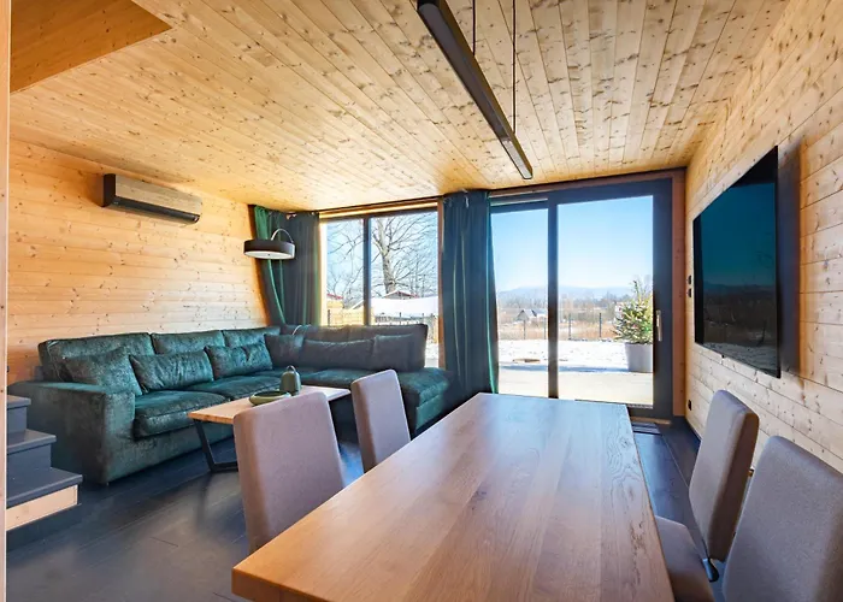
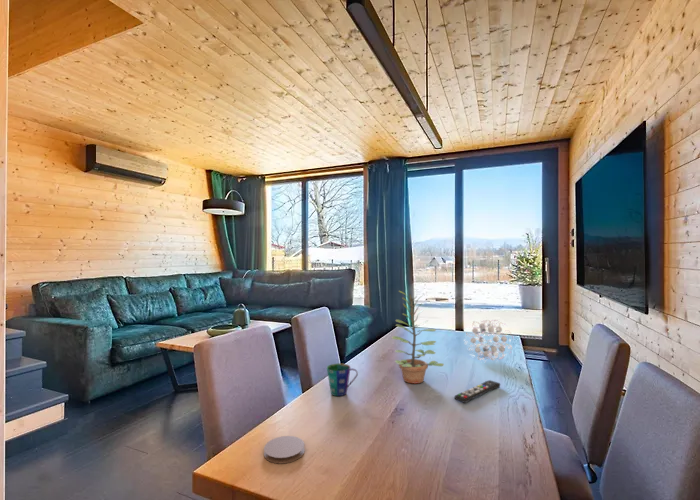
+ remote control [453,379,501,404]
+ plant [391,290,445,385]
+ coaster [263,435,306,465]
+ cup [326,363,359,397]
+ decorative orb [462,316,515,363]
